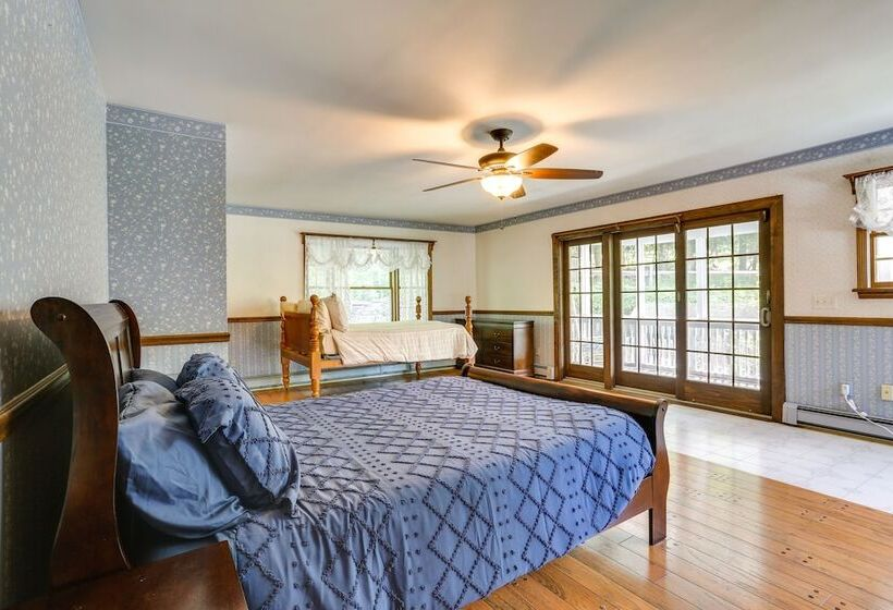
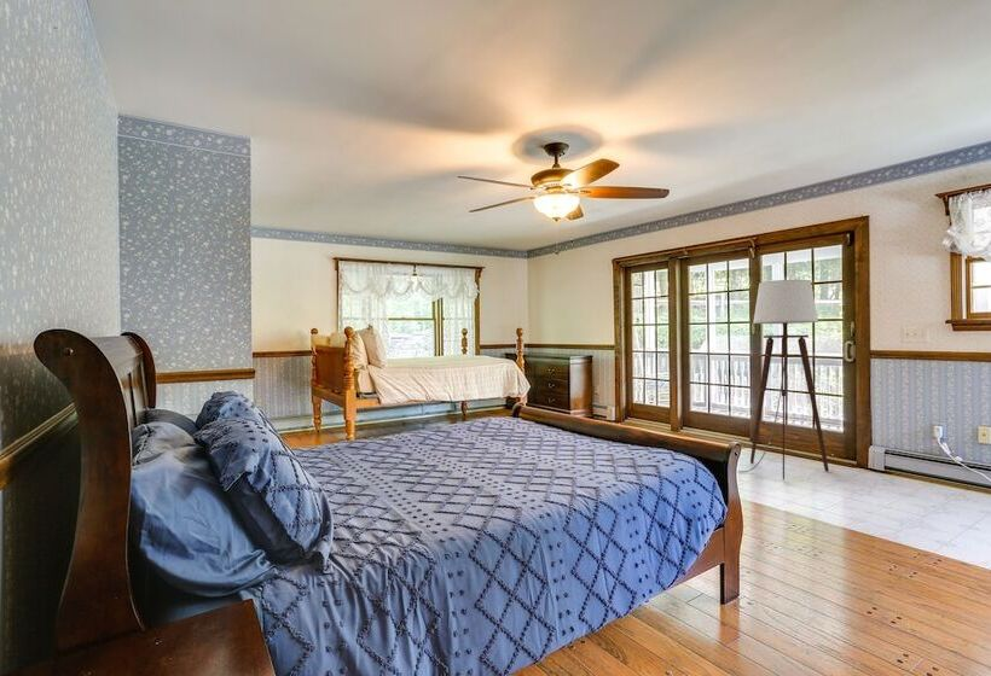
+ floor lamp [737,279,830,482]
